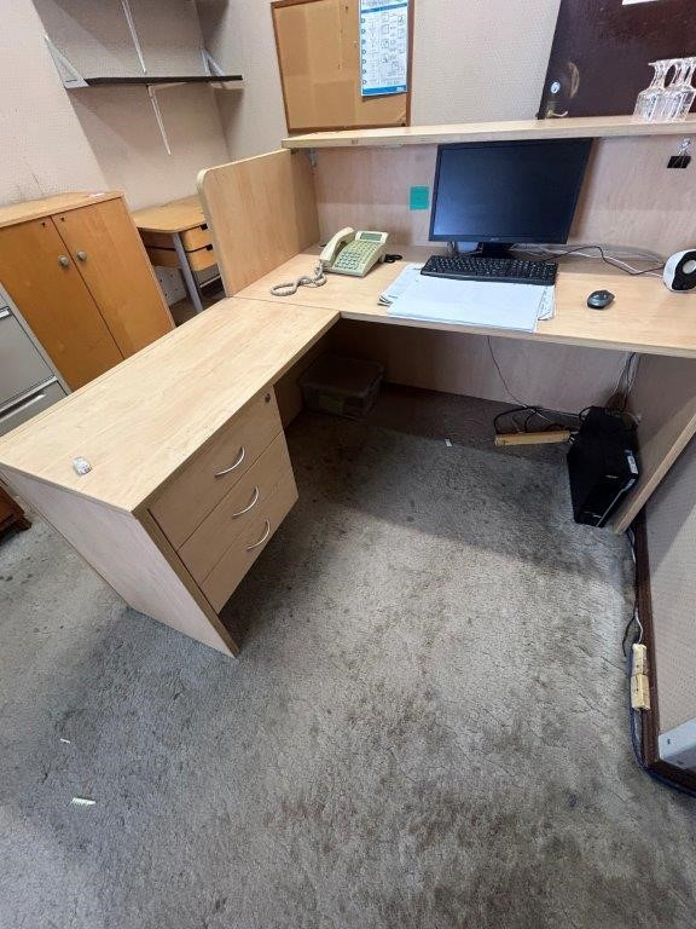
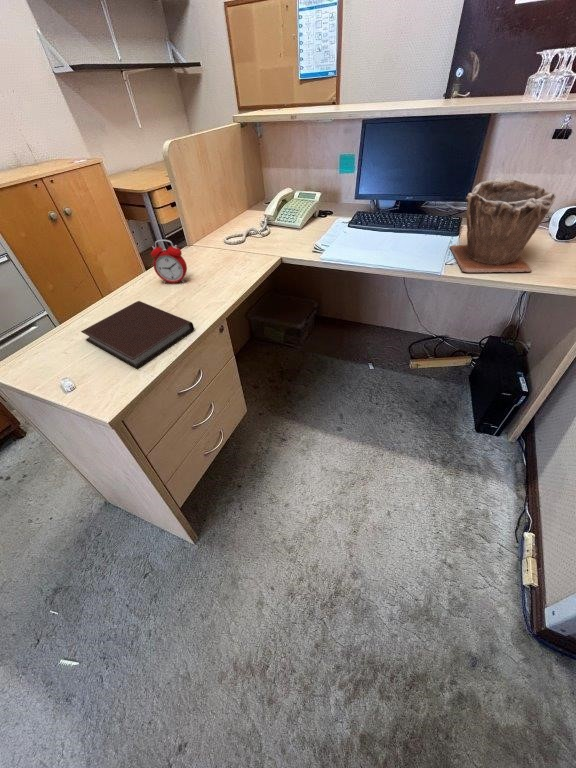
+ plant pot [449,177,557,274]
+ alarm clock [150,239,188,284]
+ notebook [80,300,195,370]
